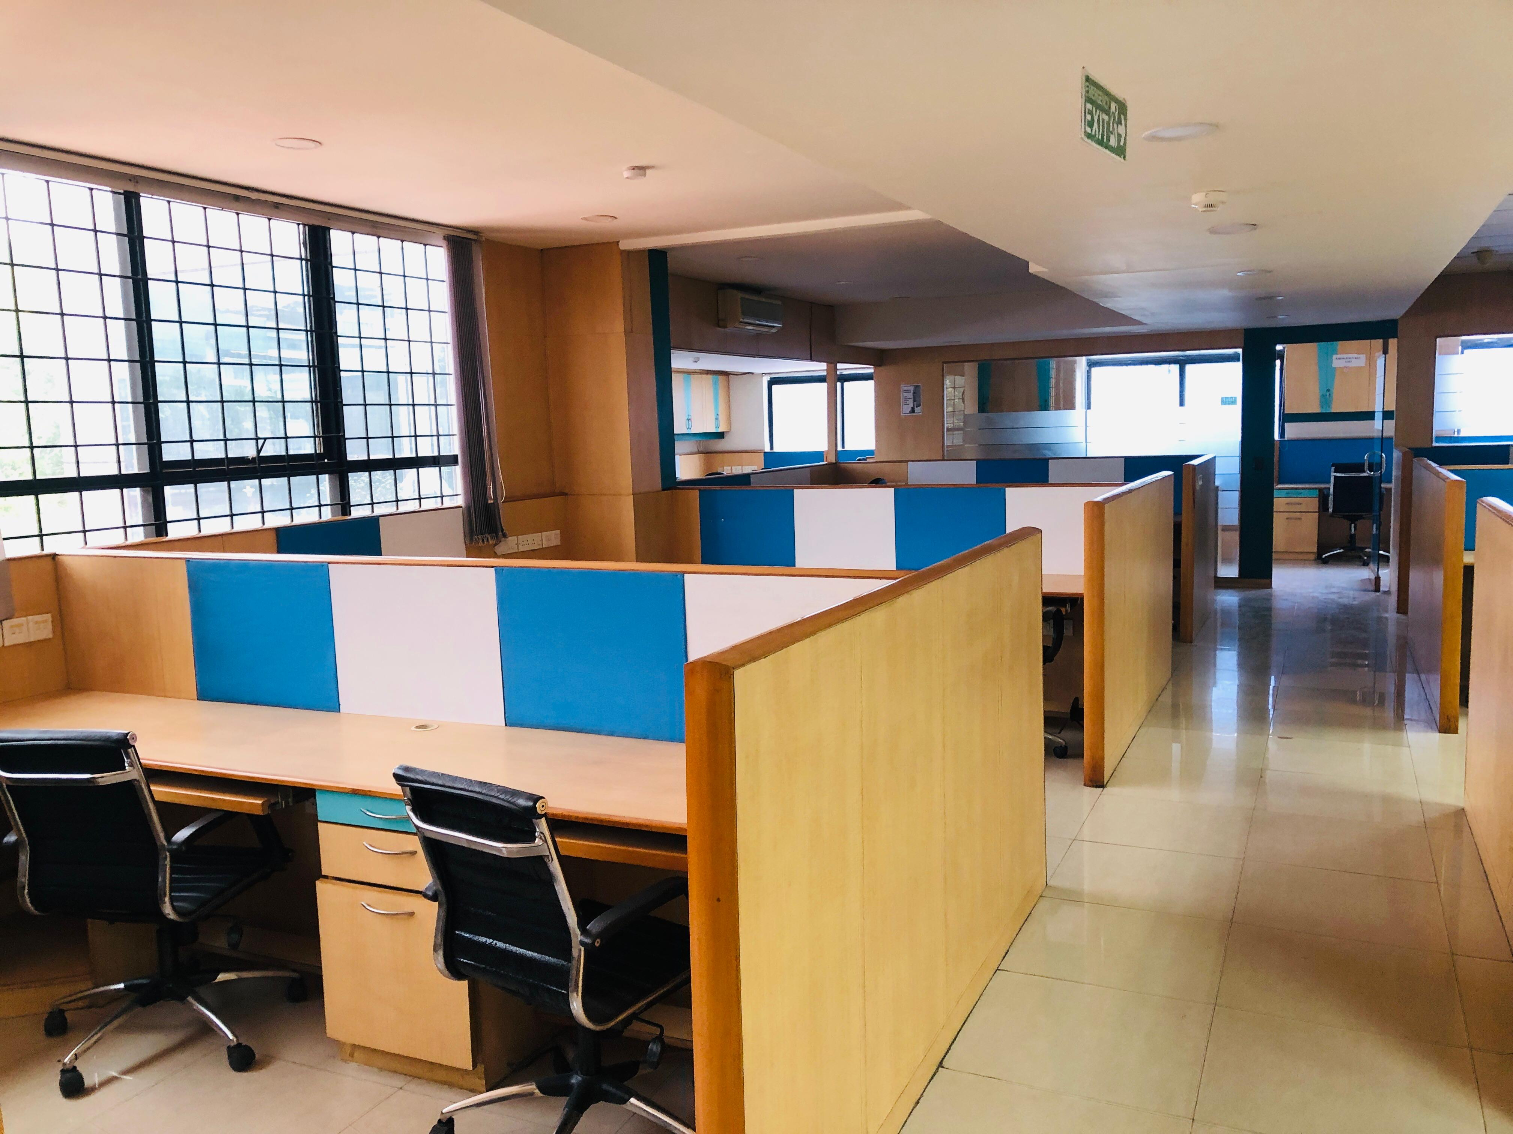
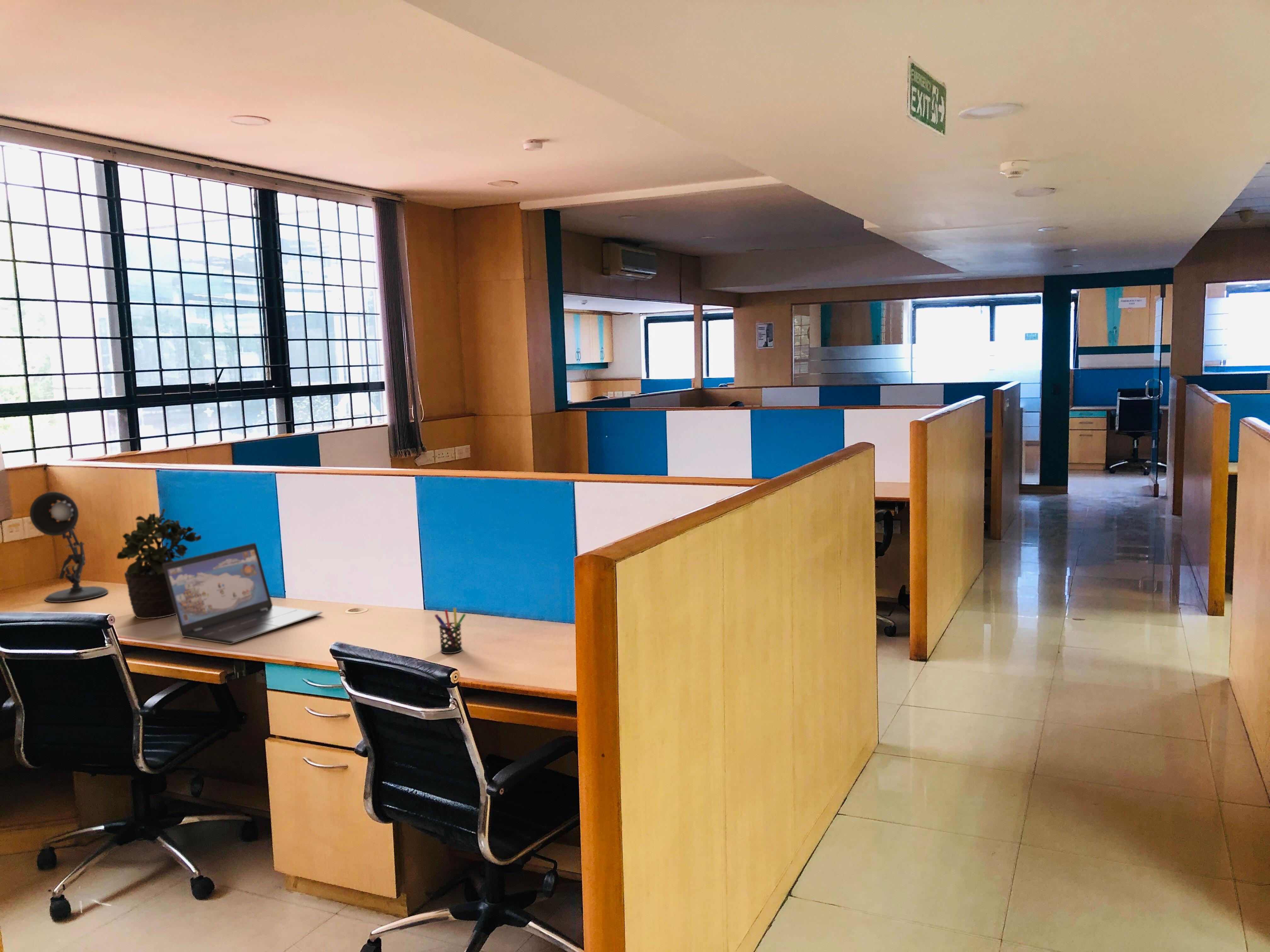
+ laptop [162,542,323,645]
+ potted plant [116,508,202,619]
+ desk lamp [29,491,109,603]
+ pen holder [434,608,466,654]
